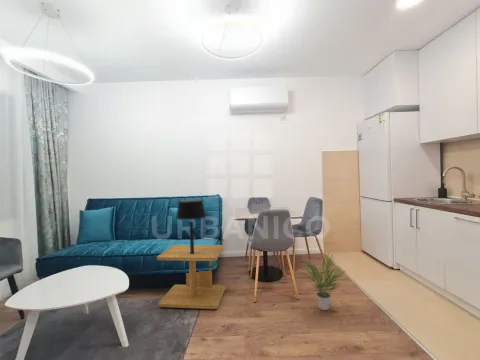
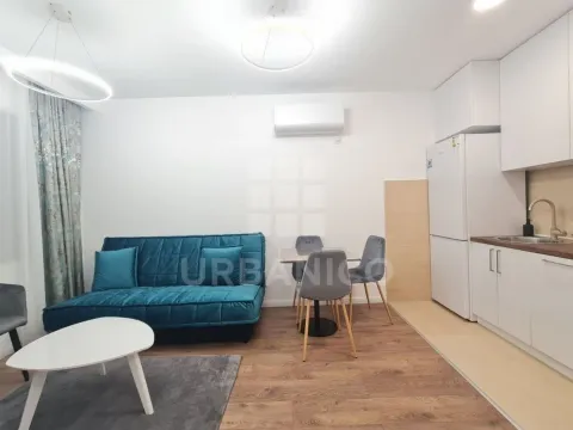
- table lamp [175,198,207,254]
- side table [156,244,226,310]
- potted plant [299,253,347,311]
